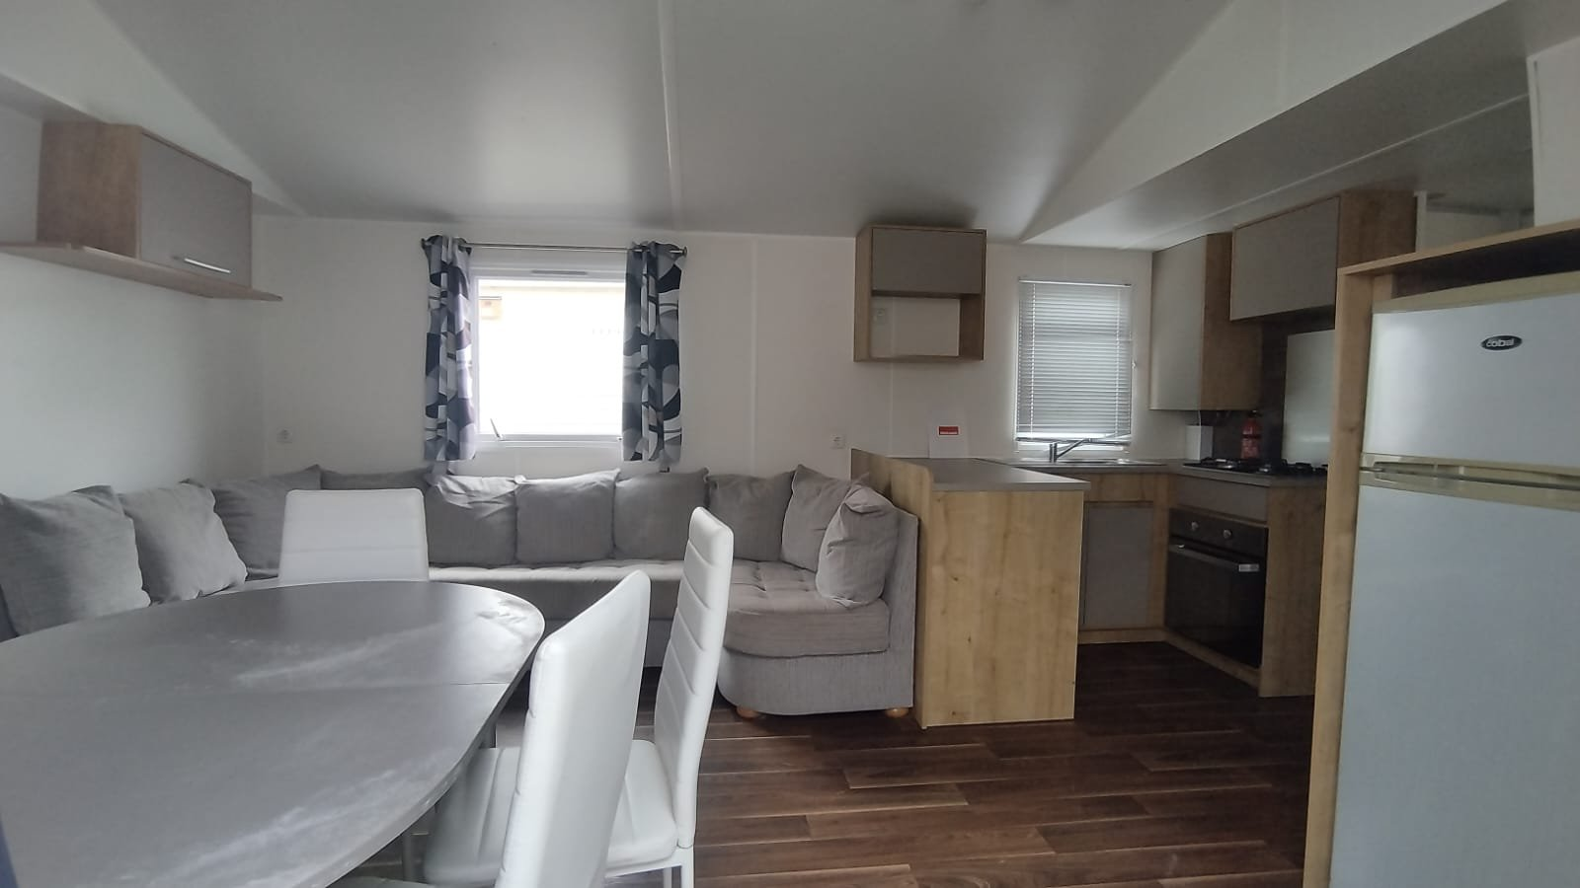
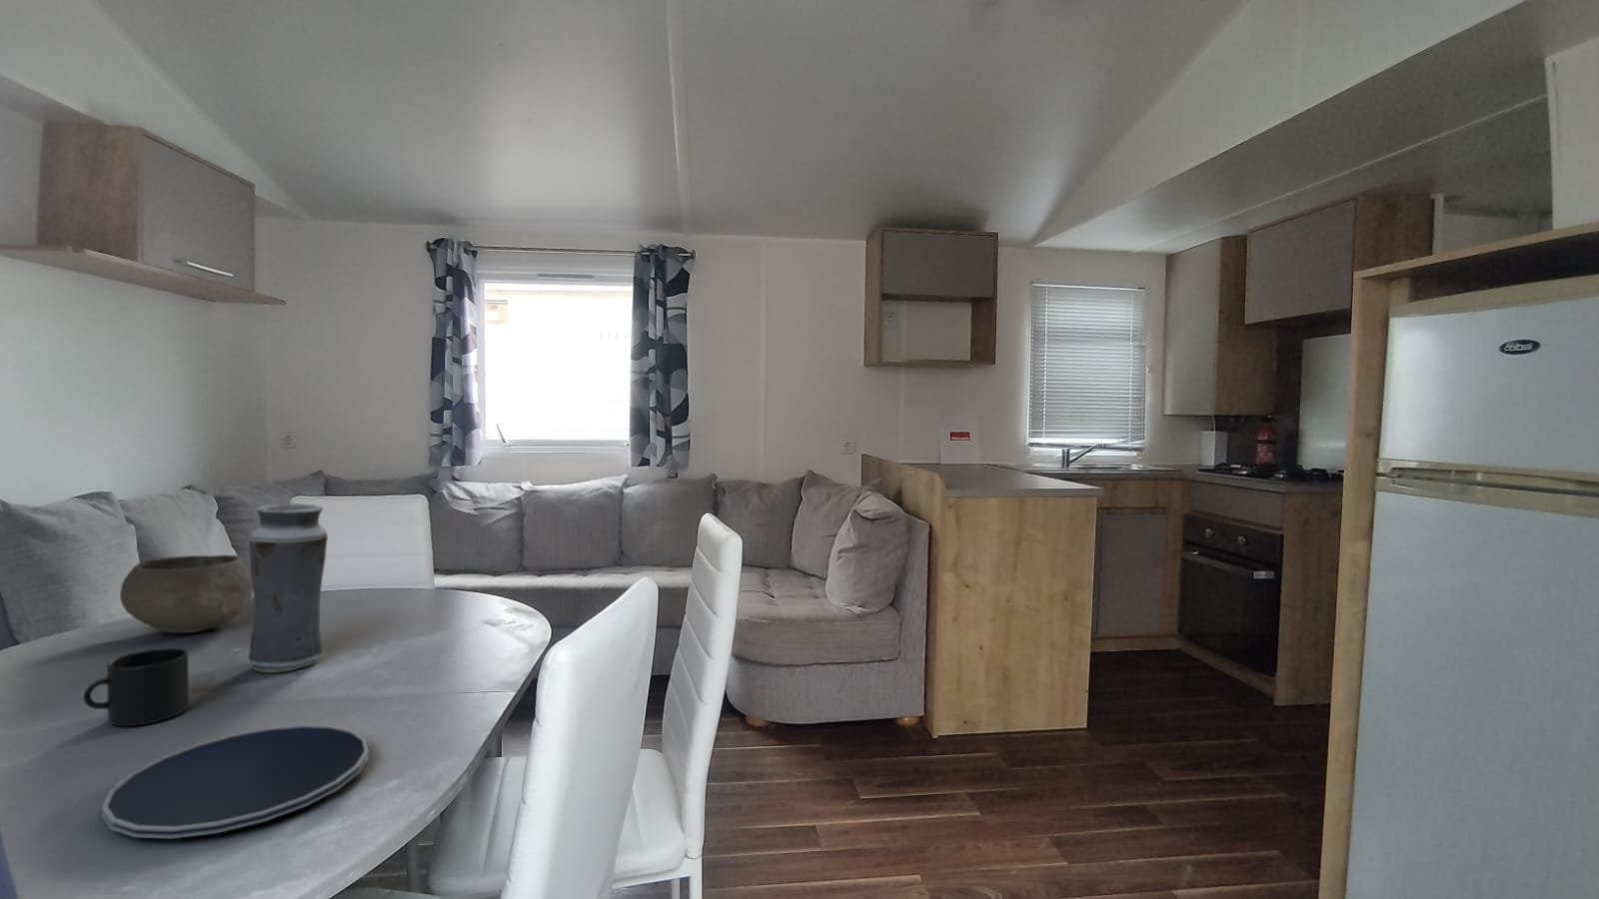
+ plate [101,724,370,839]
+ bowl [119,554,254,634]
+ mug [82,648,190,727]
+ vase [248,503,328,673]
